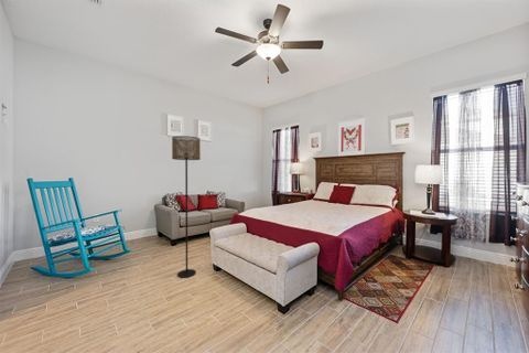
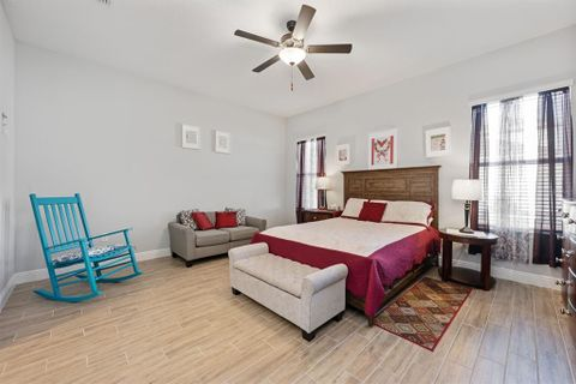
- floor lamp [171,135,202,279]
